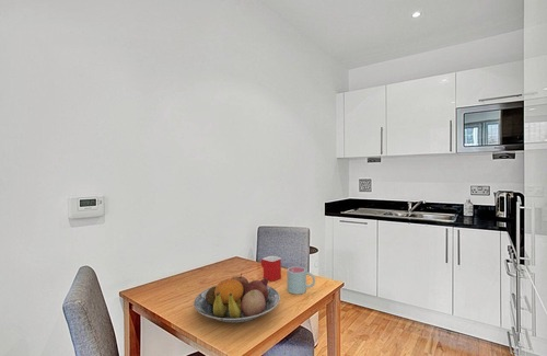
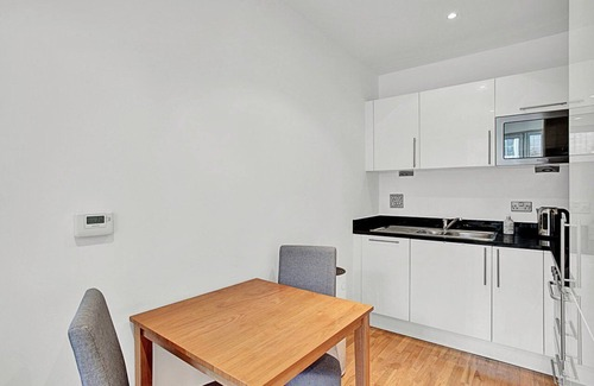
- fruit bowl [193,273,281,324]
- mug [286,266,316,295]
- mug [260,255,282,283]
